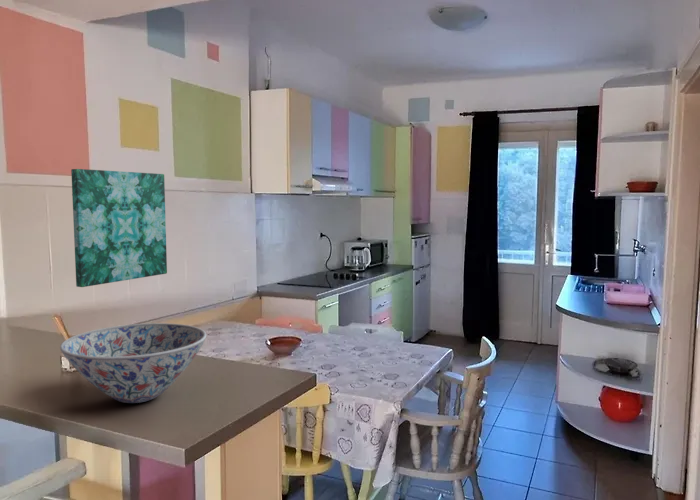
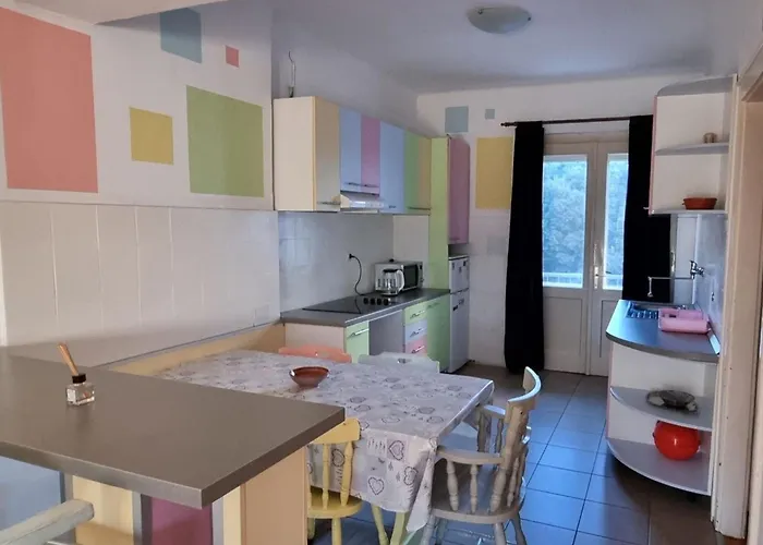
- wall art [70,168,168,288]
- bowl [59,322,207,404]
